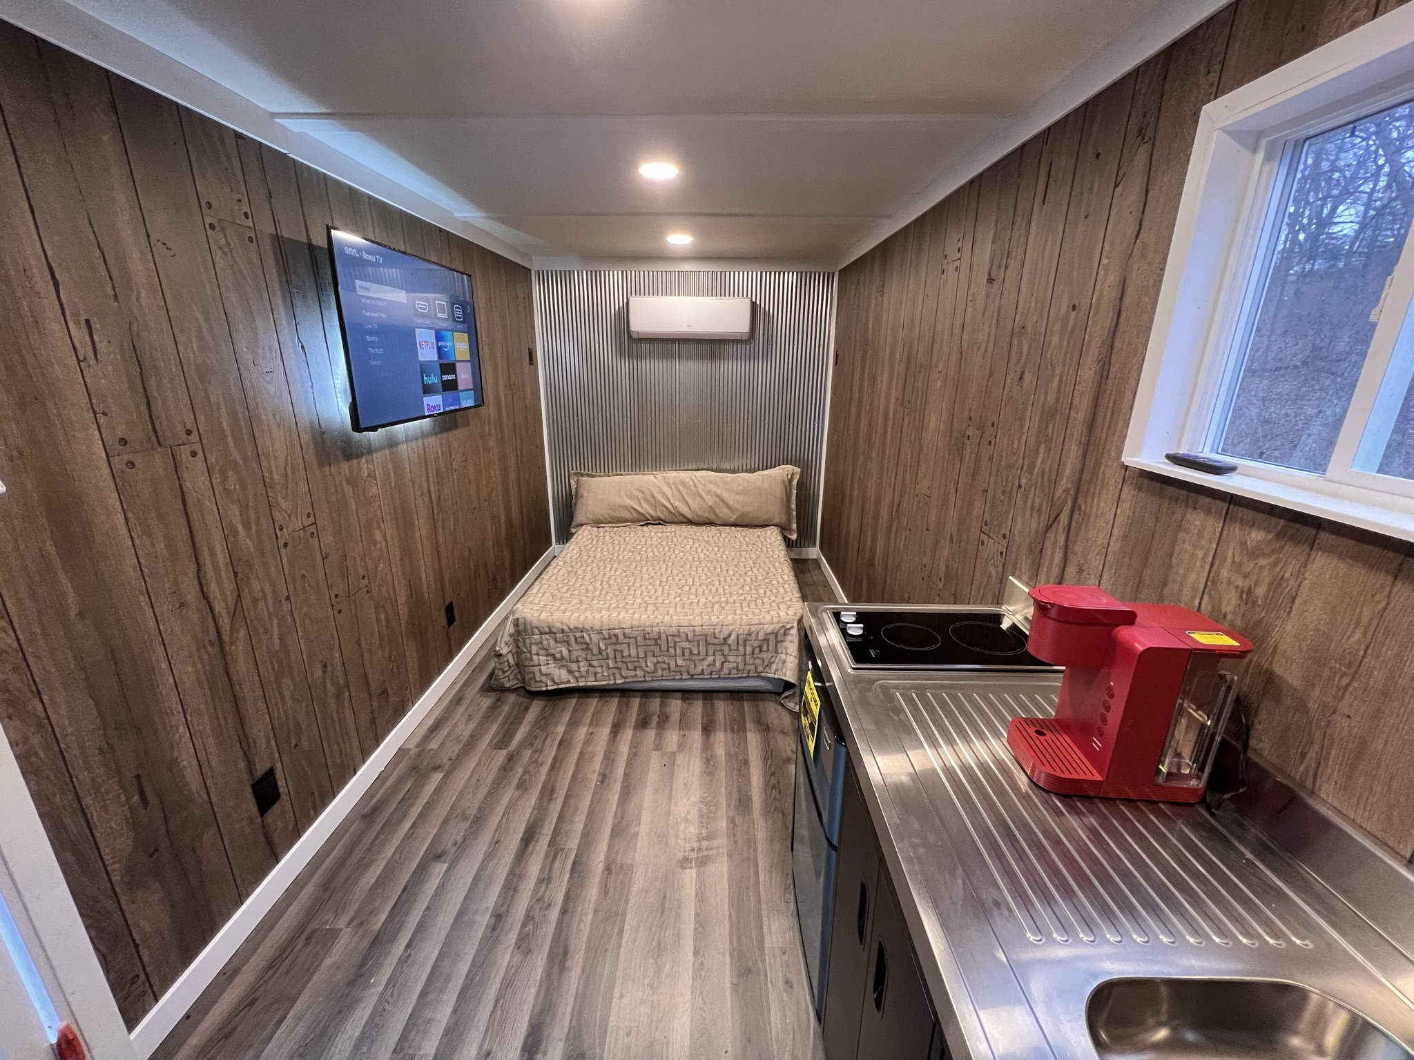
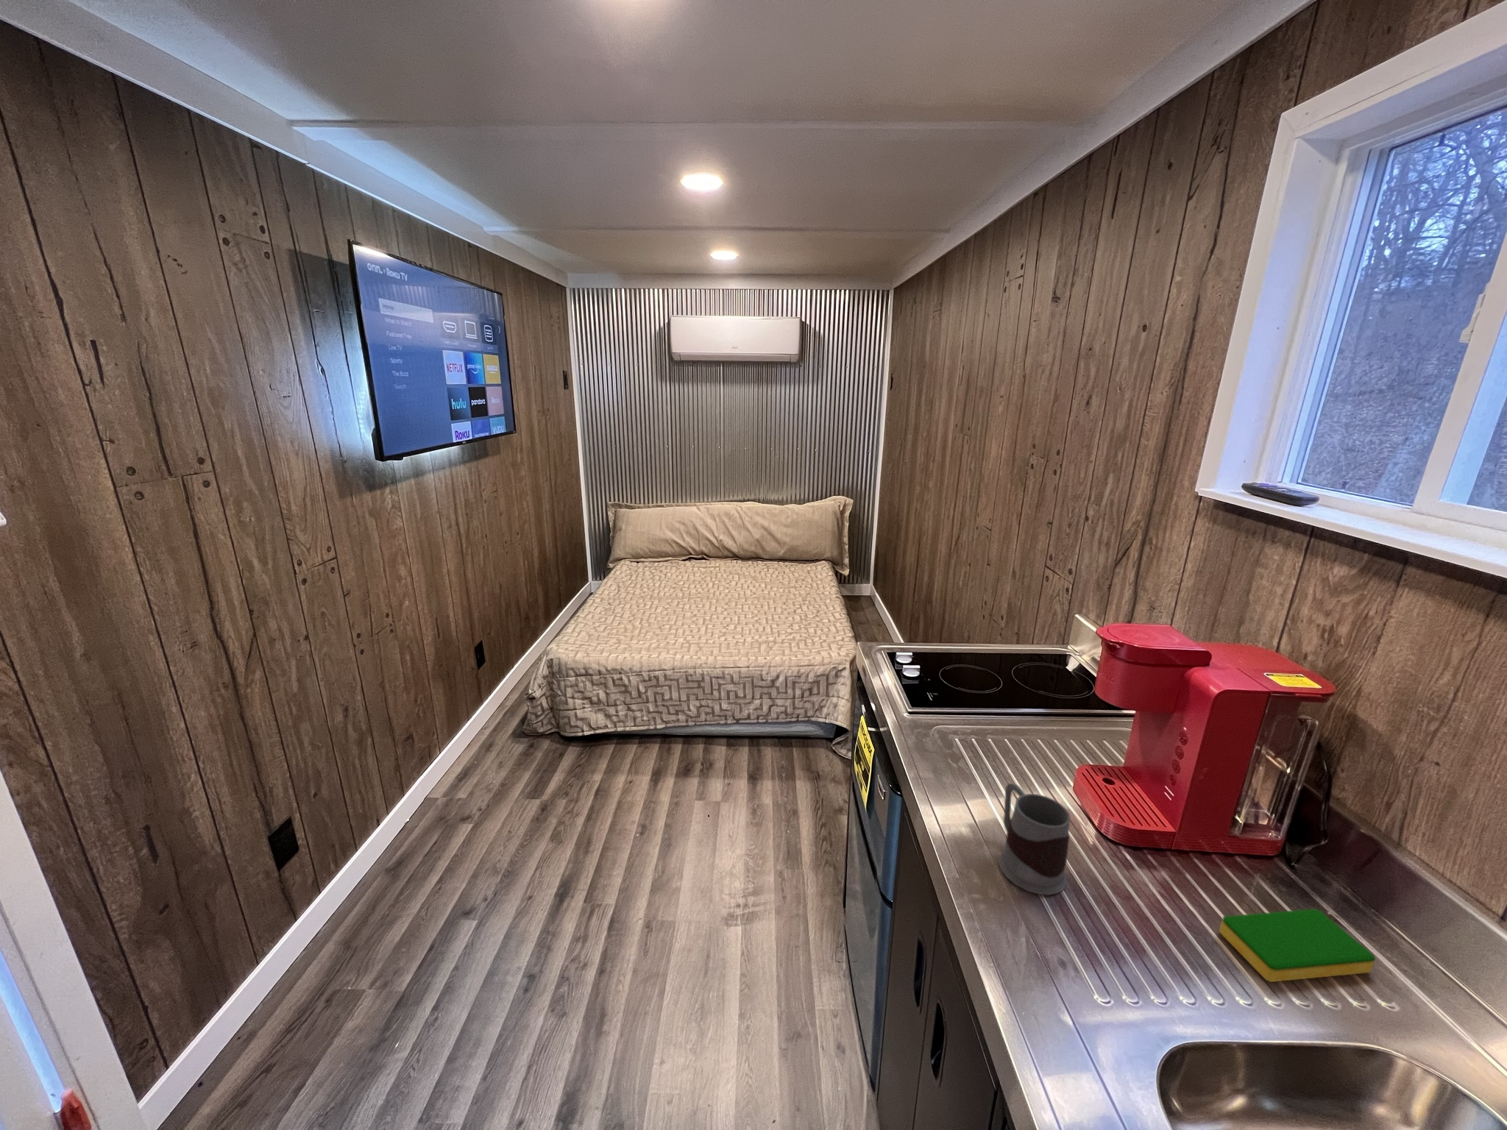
+ dish sponge [1219,908,1376,983]
+ mug [998,782,1072,896]
